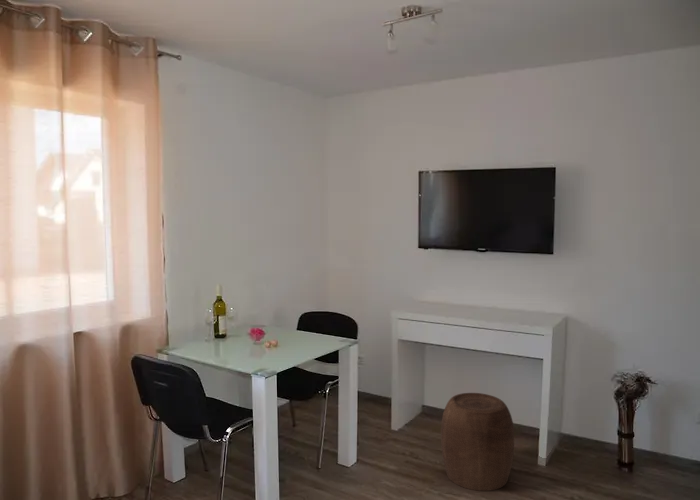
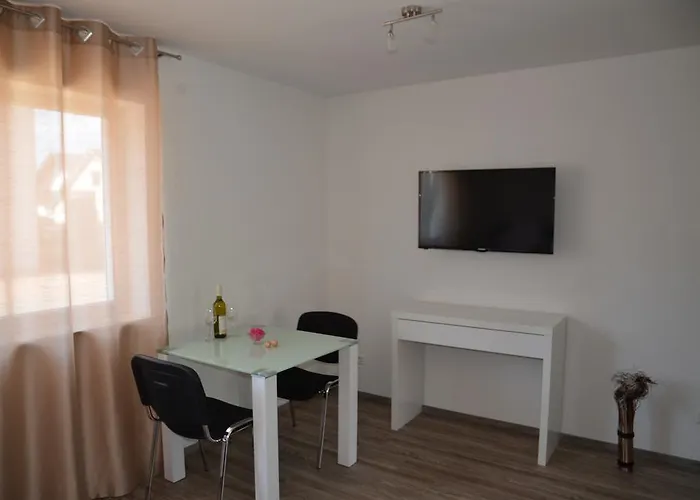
- stool [440,392,515,492]
